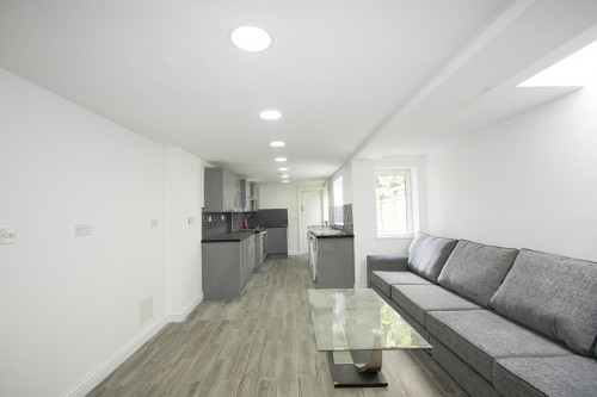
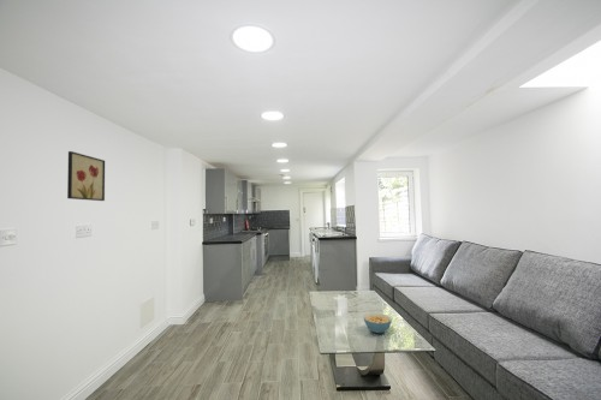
+ cereal bowl [363,312,393,334]
+ wall art [66,150,106,202]
